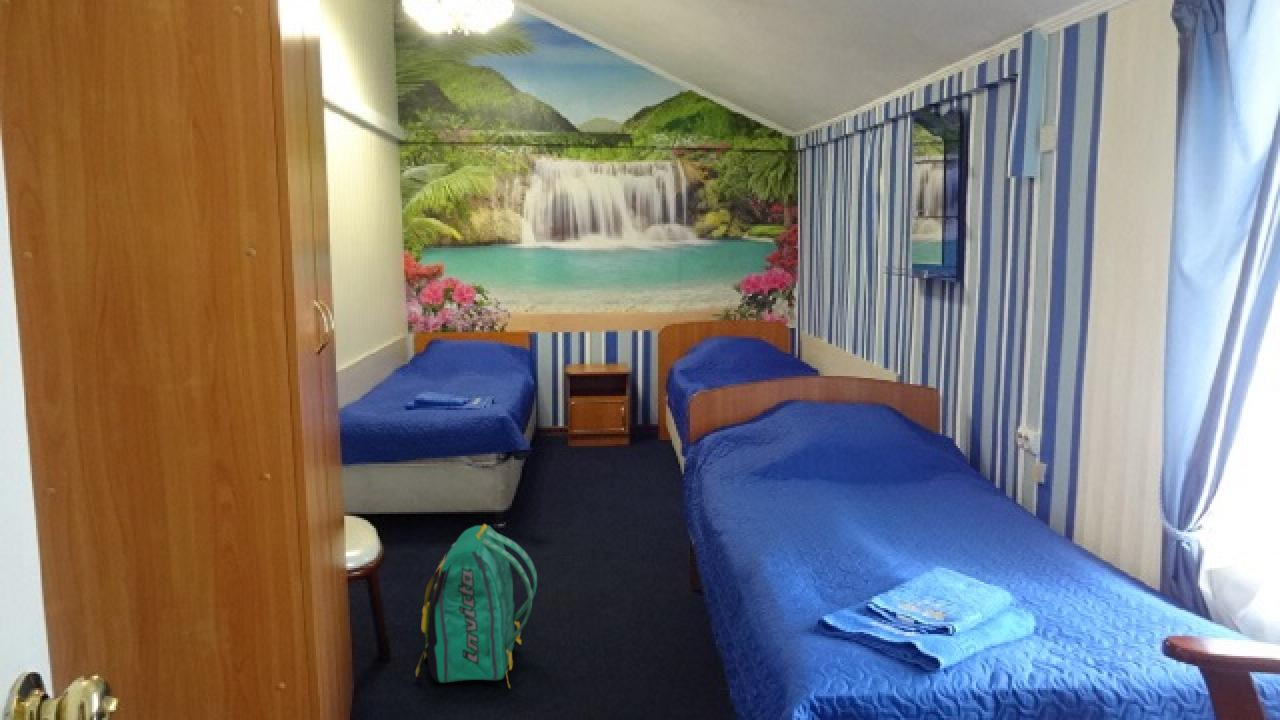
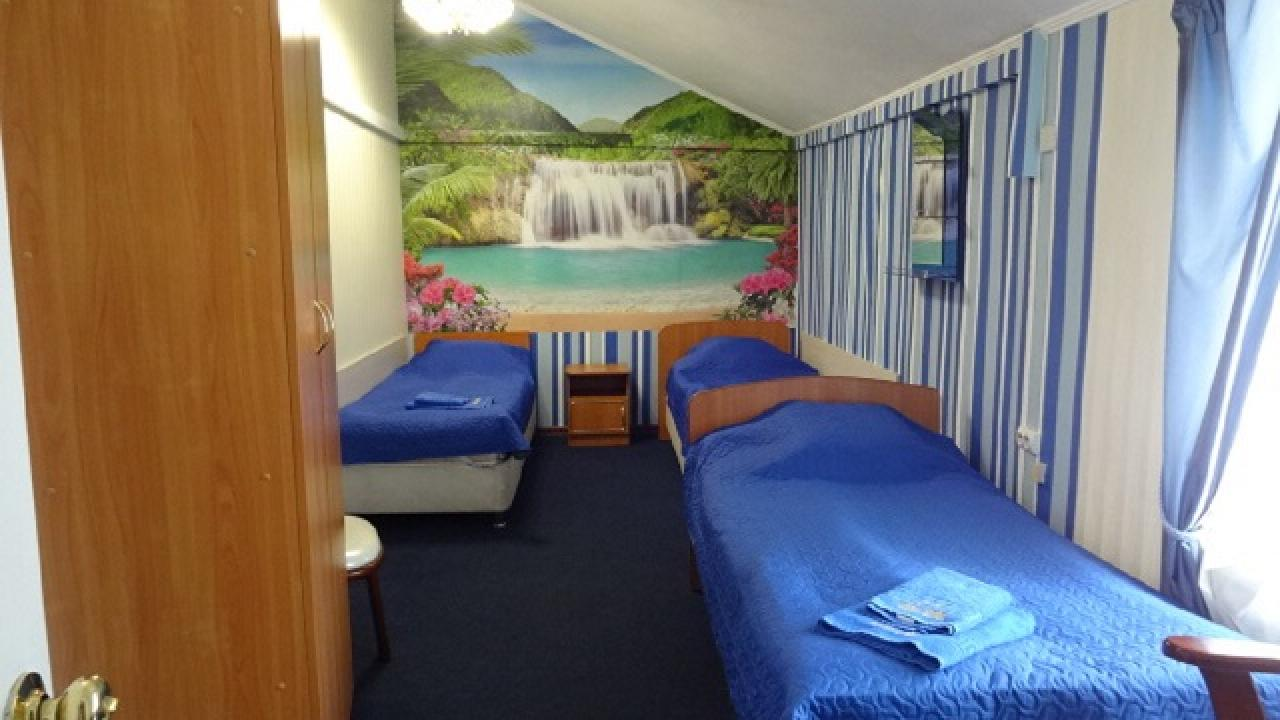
- backpack [415,523,538,689]
